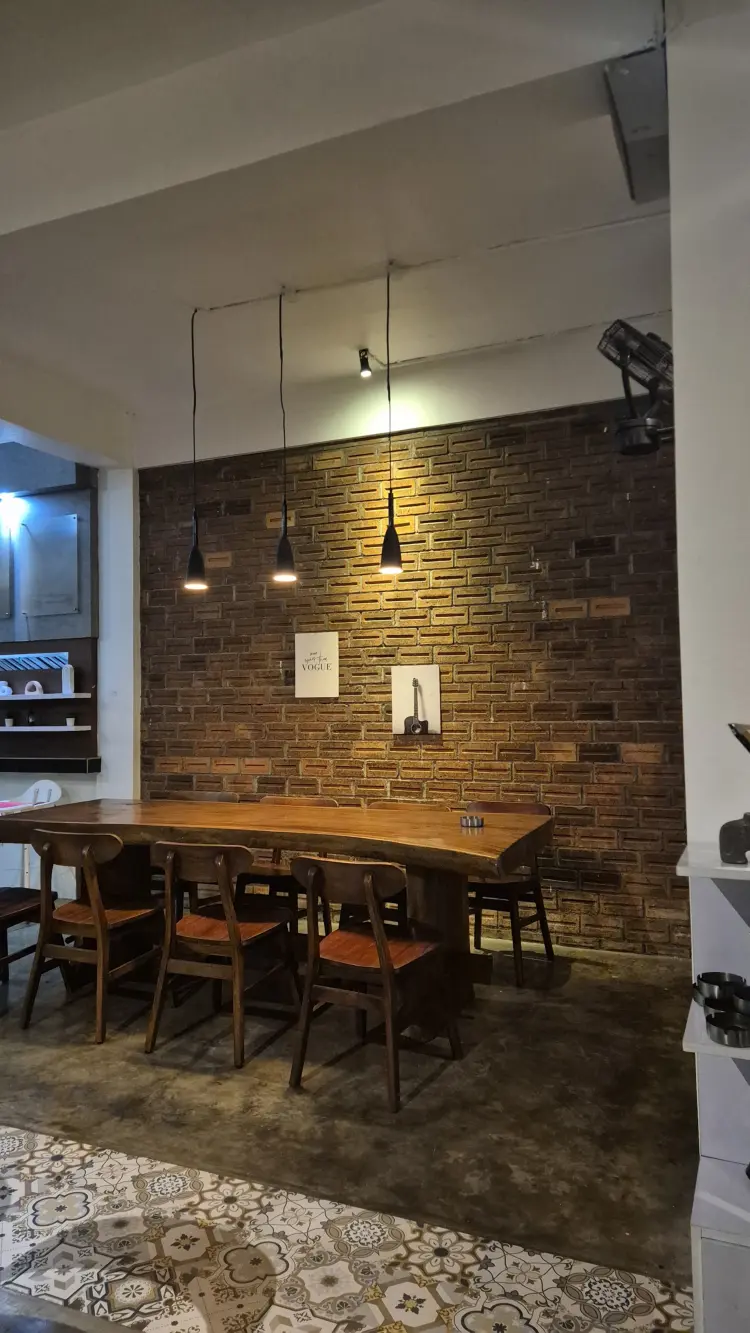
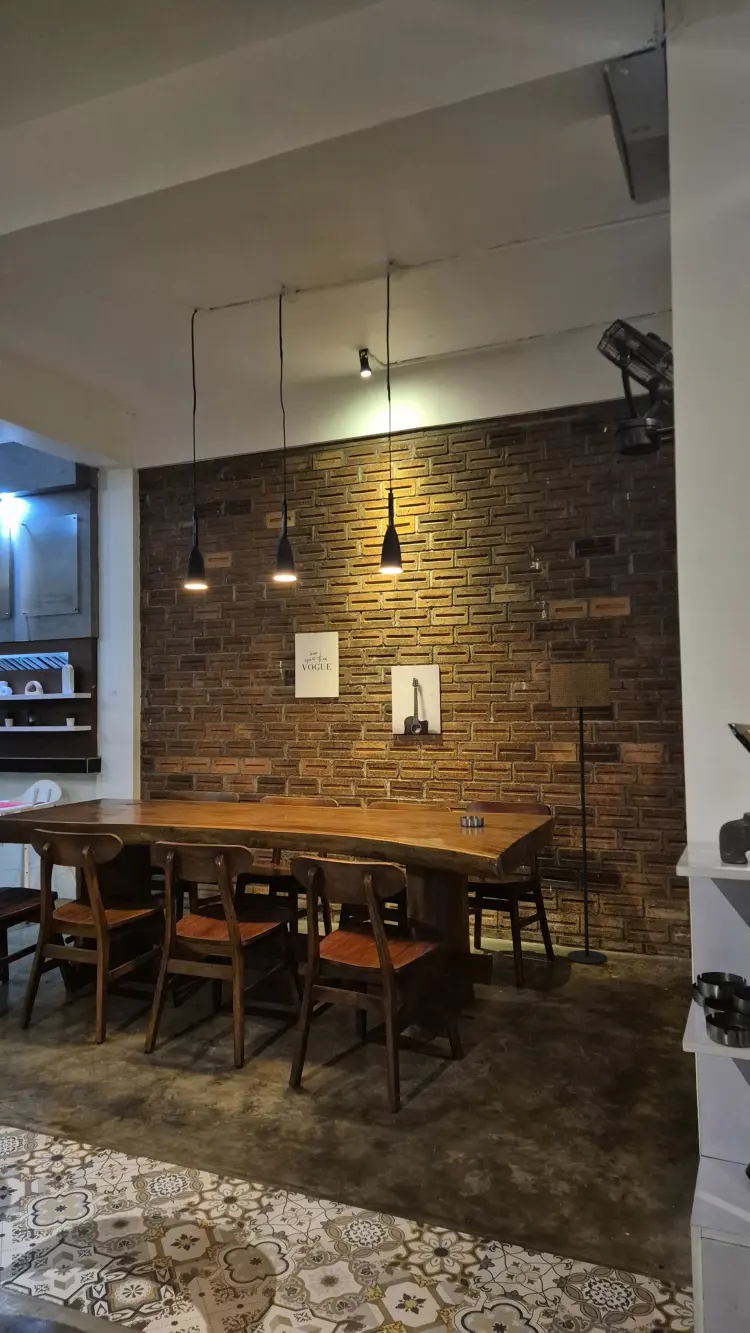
+ floor lamp [550,660,611,965]
